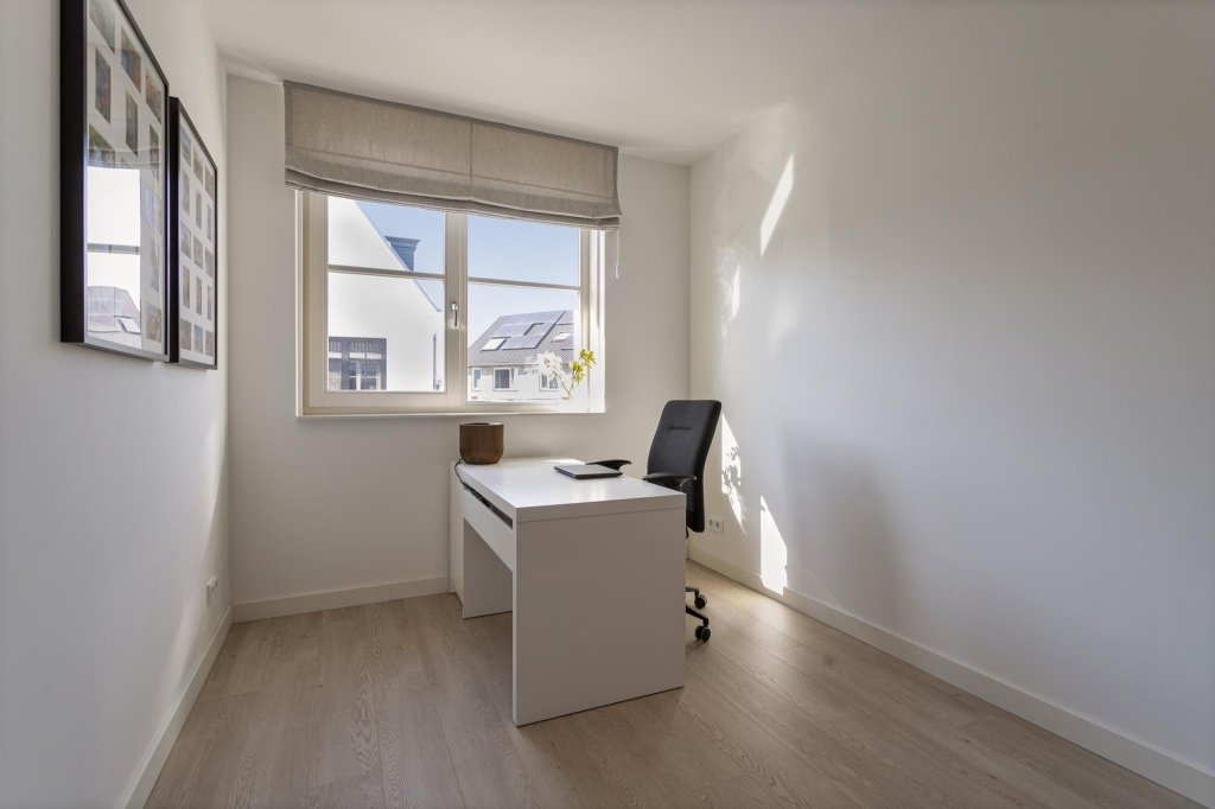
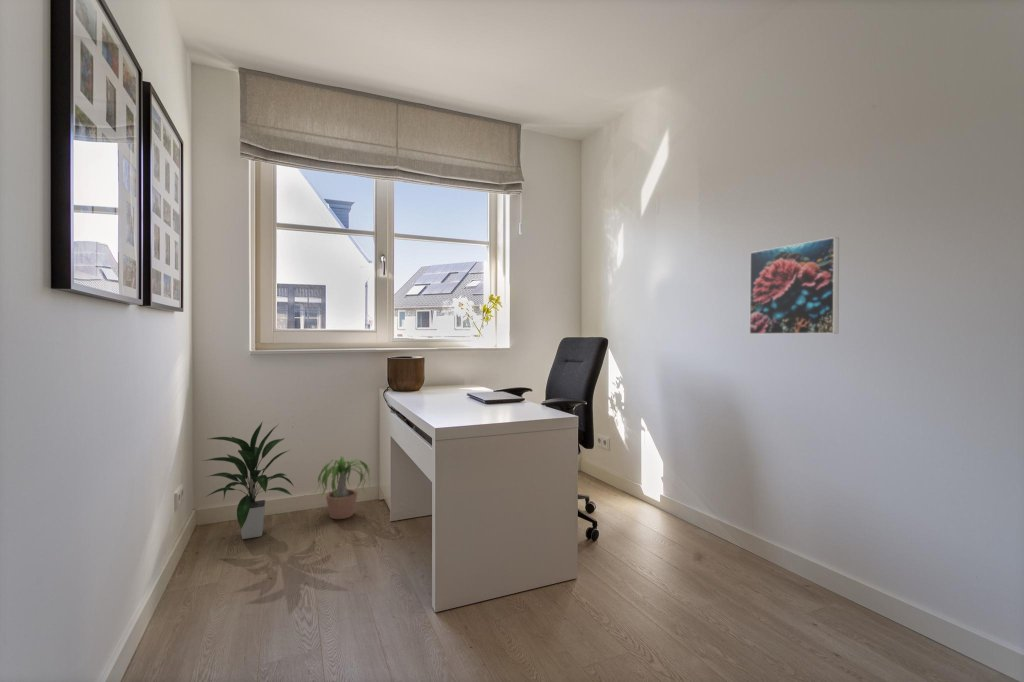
+ indoor plant [202,420,296,540]
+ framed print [748,236,840,335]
+ potted plant [309,456,376,520]
